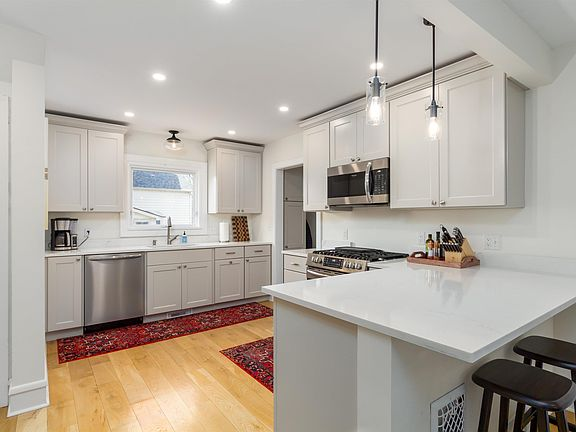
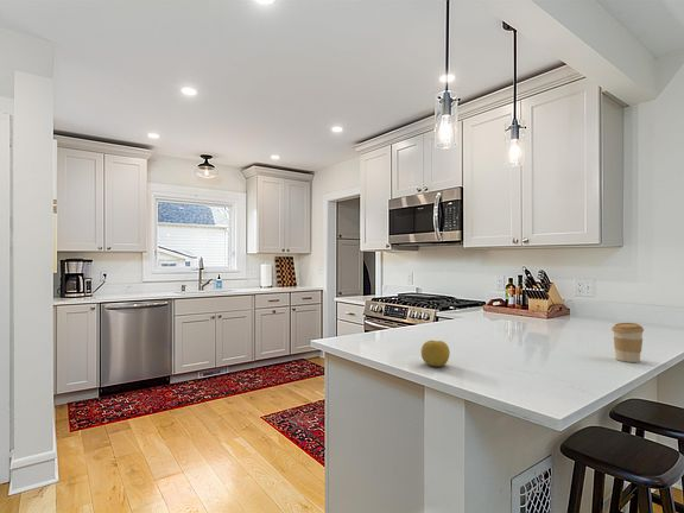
+ coffee cup [610,322,645,363]
+ fruit [420,340,451,368]
